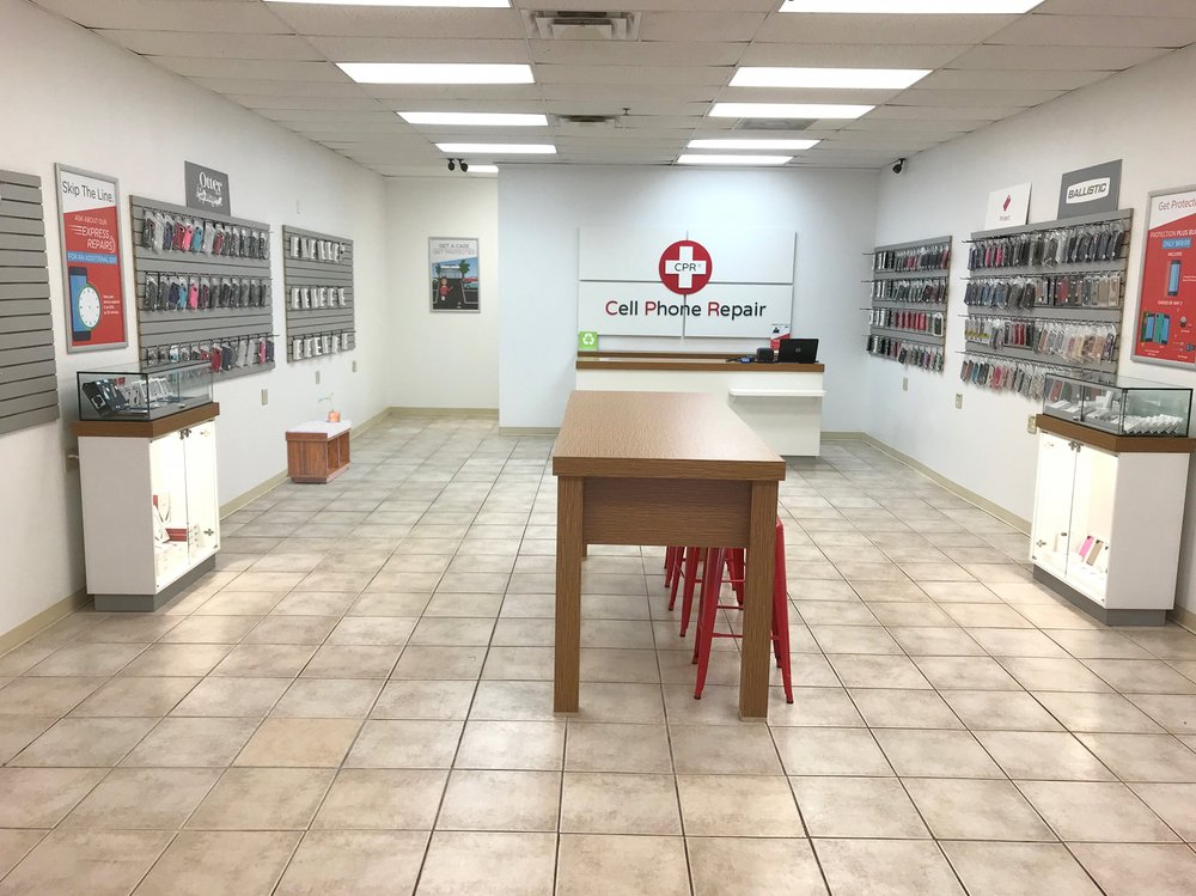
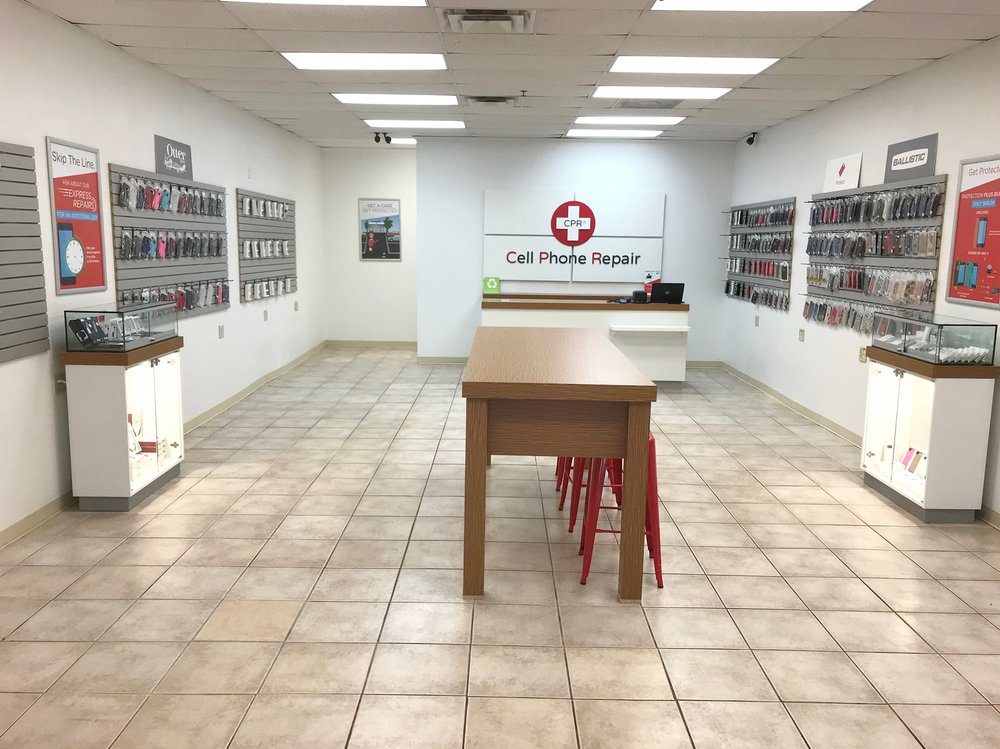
- bench [283,419,353,484]
- potted plant [317,391,342,422]
